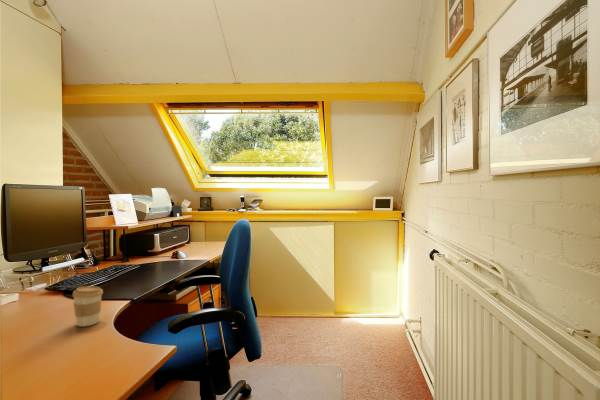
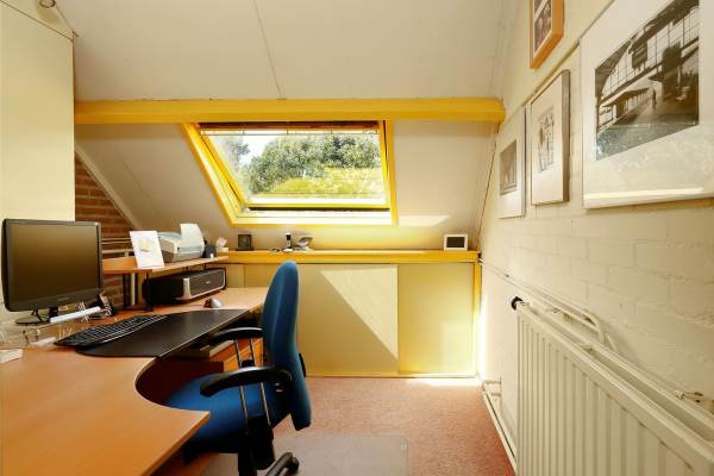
- coffee cup [71,285,104,327]
